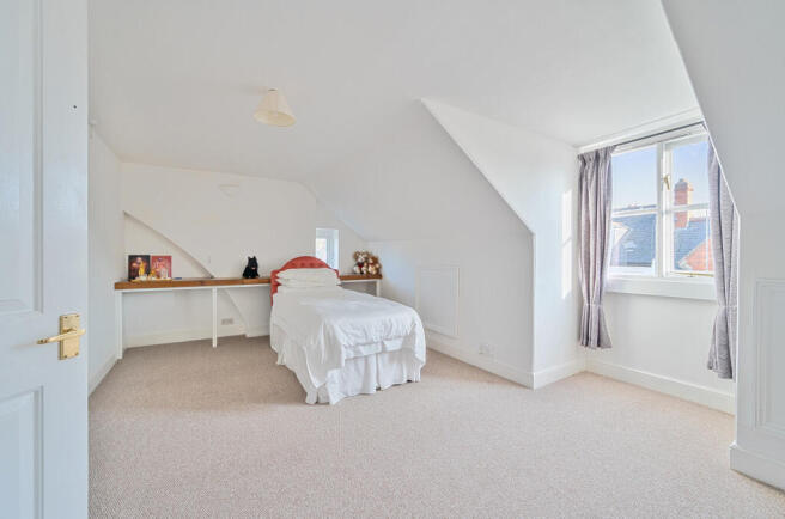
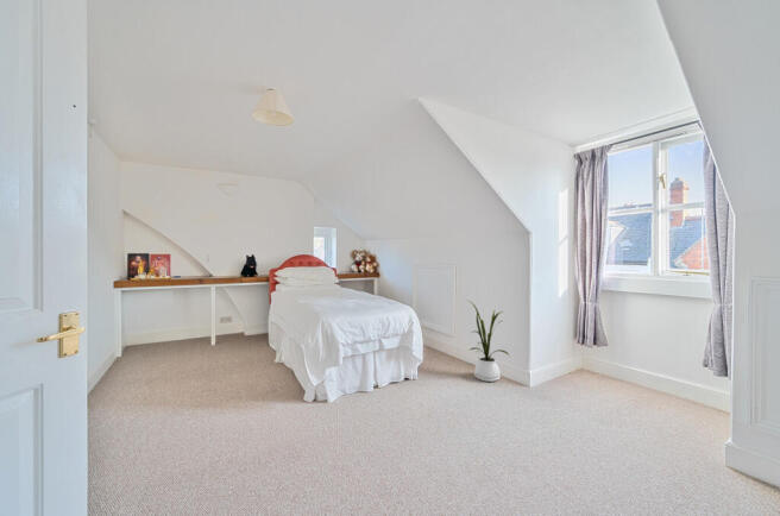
+ house plant [465,298,511,383]
